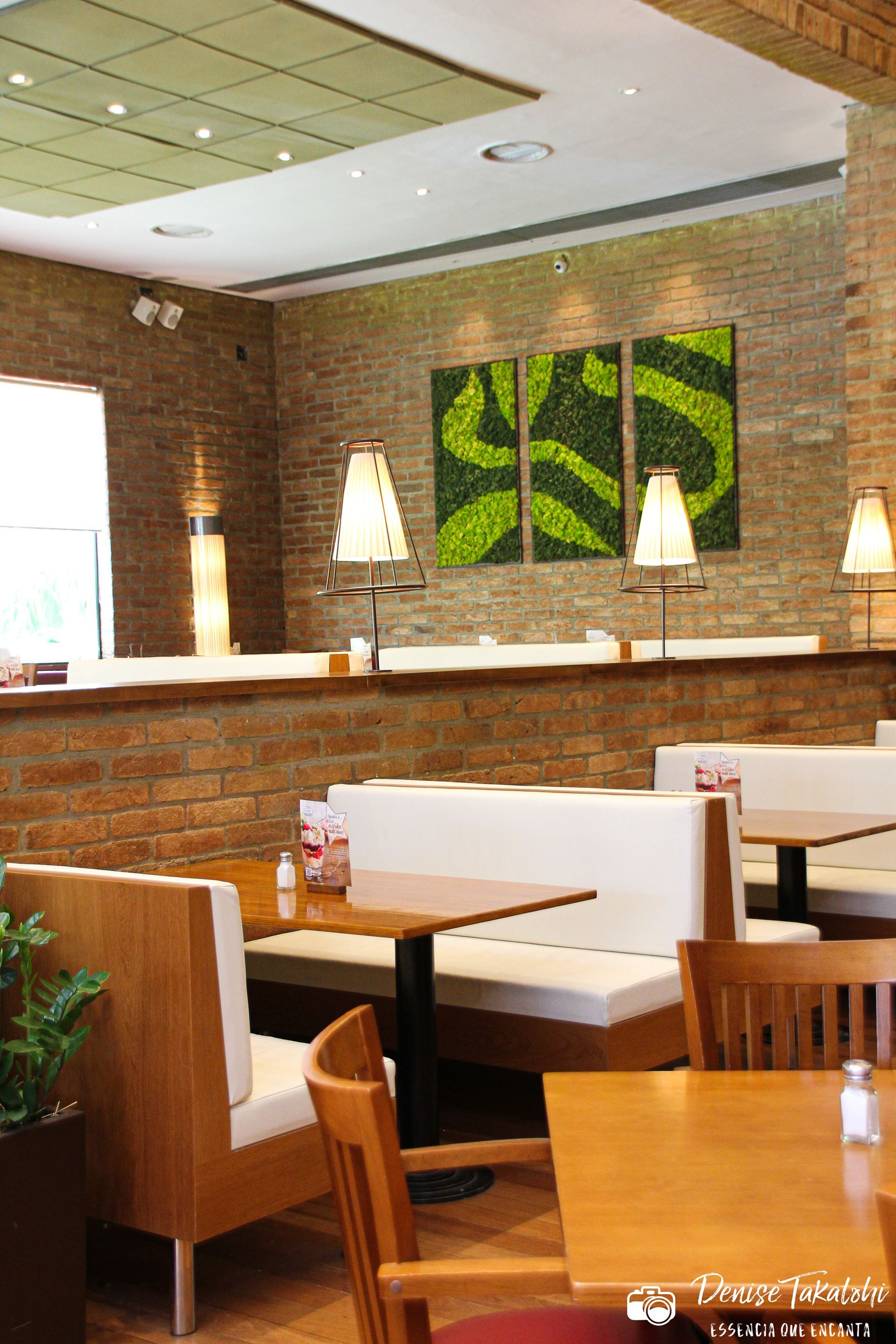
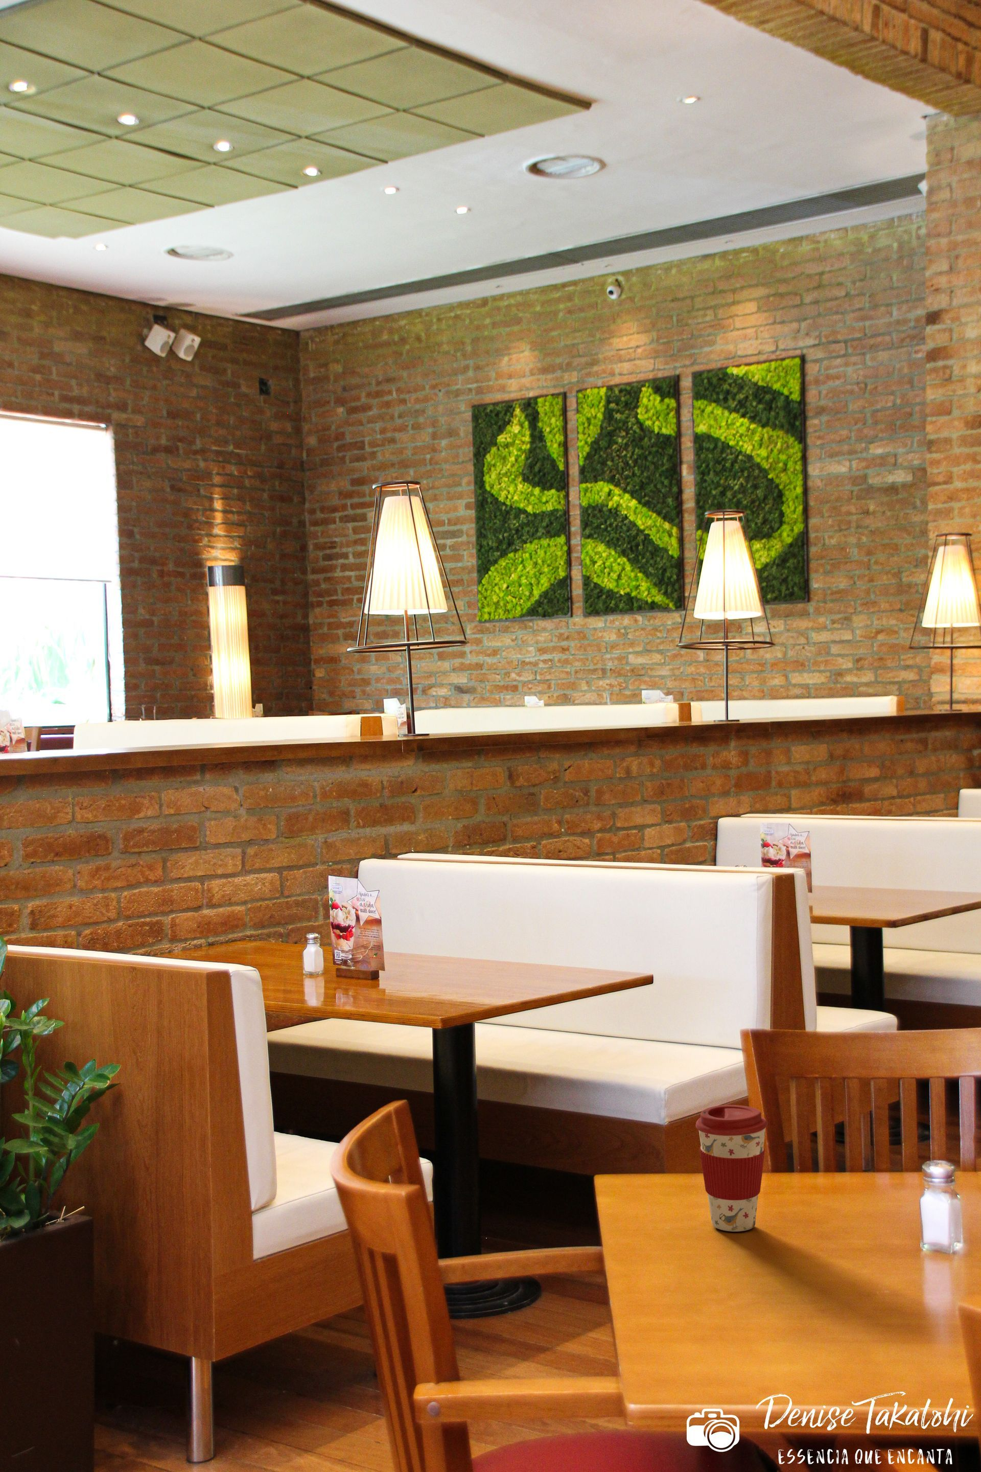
+ coffee cup [695,1104,768,1232]
